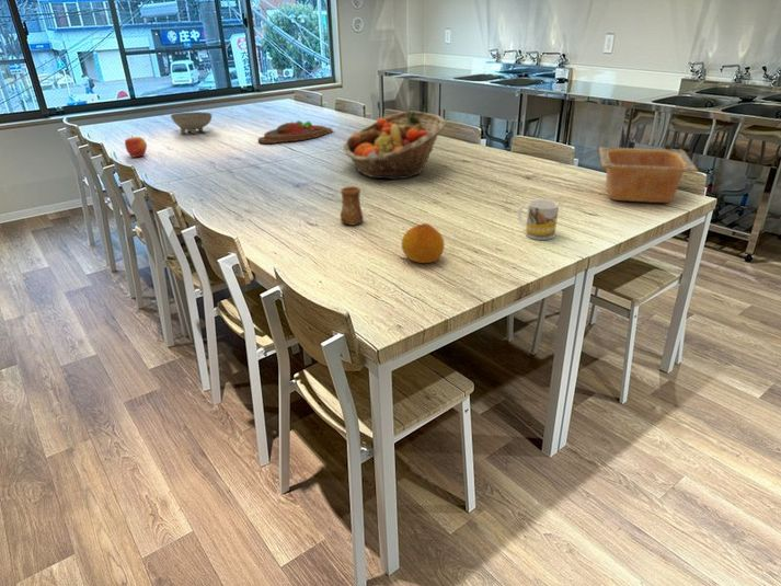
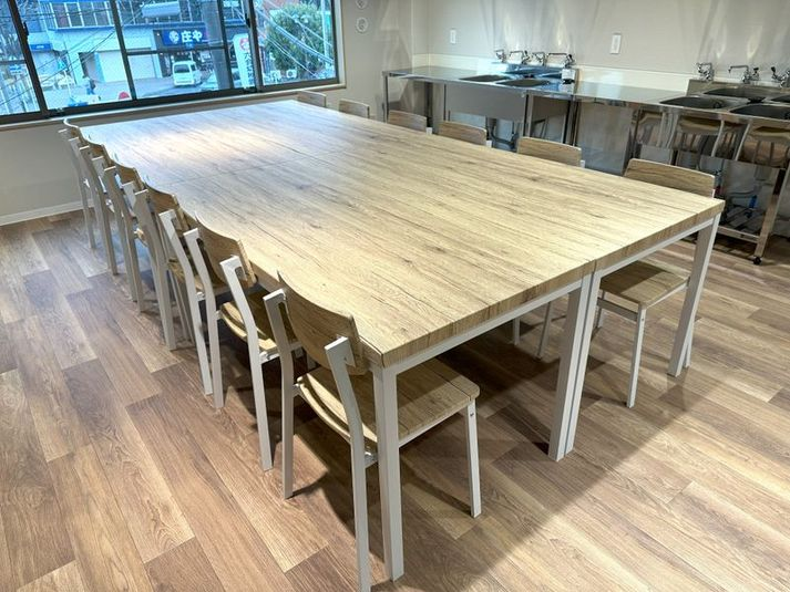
- serving bowl [598,146,699,204]
- cup [340,185,365,227]
- mug [517,198,560,241]
- bowl [170,111,213,135]
- fruit basket [342,110,447,181]
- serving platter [257,119,333,145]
- fruit [401,222,446,264]
- apple [124,134,148,159]
